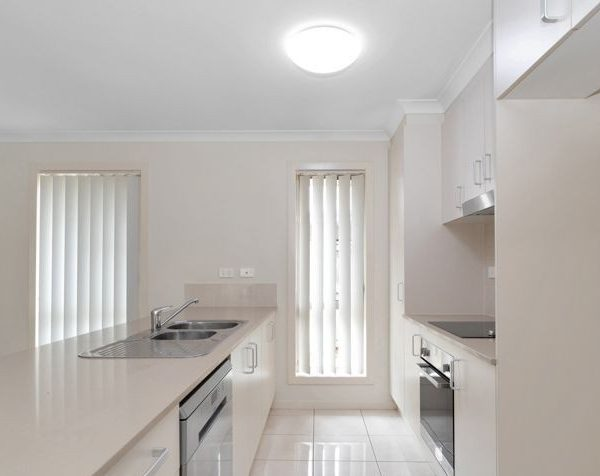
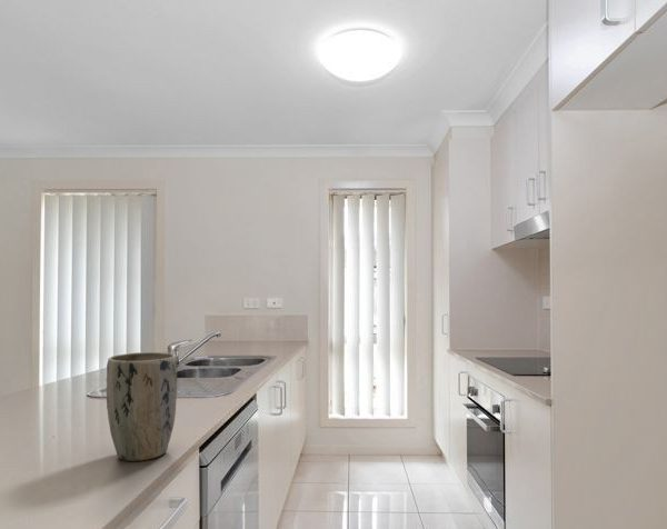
+ plant pot [106,351,178,462]
